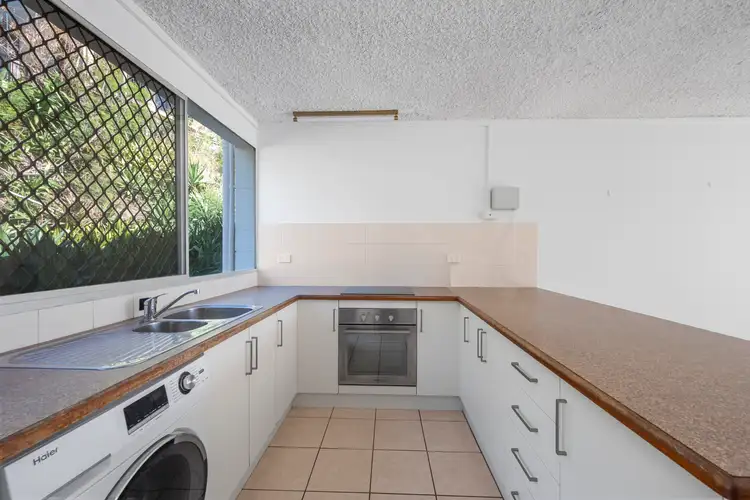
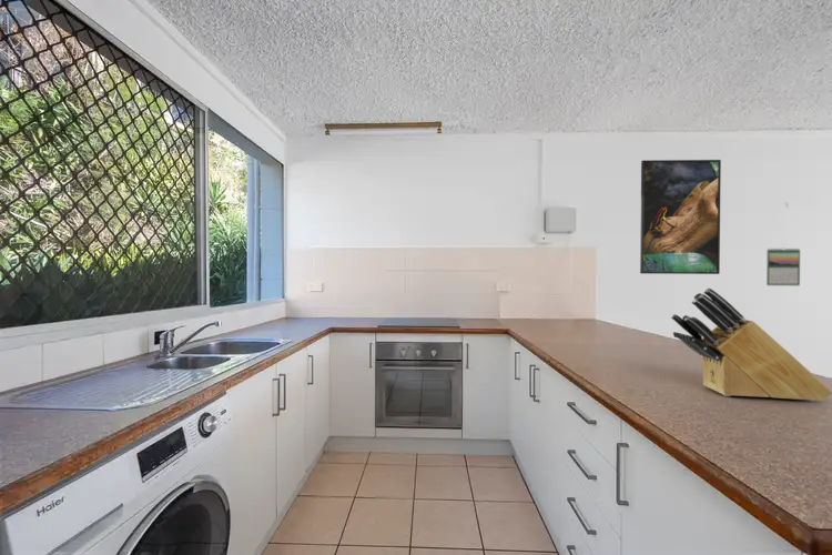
+ calendar [765,246,801,286]
+ knife block [670,287,832,402]
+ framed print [639,159,722,275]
